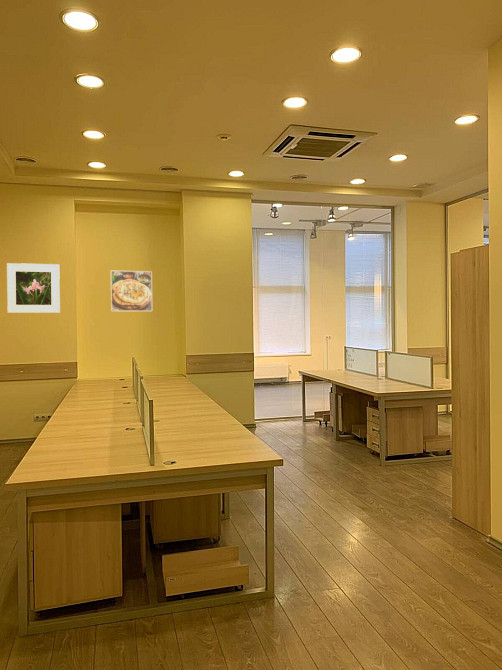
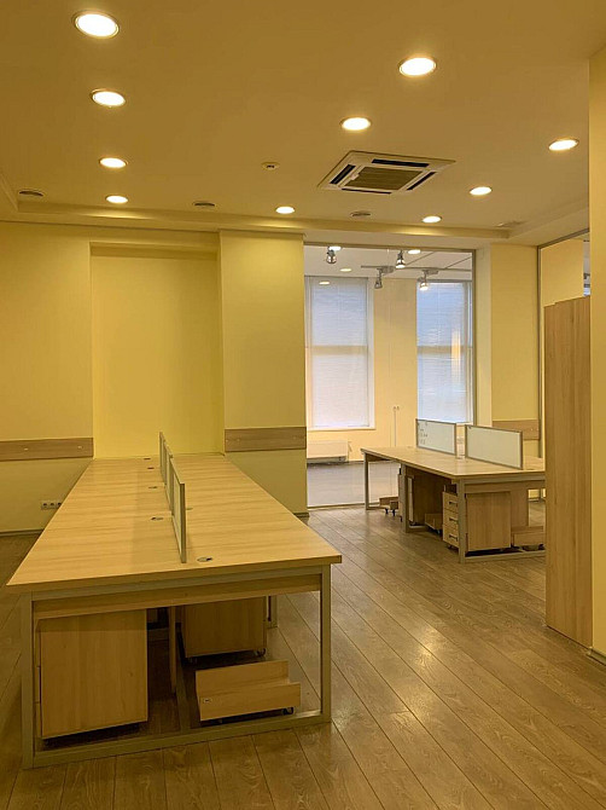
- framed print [110,270,153,312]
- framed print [6,262,61,314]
